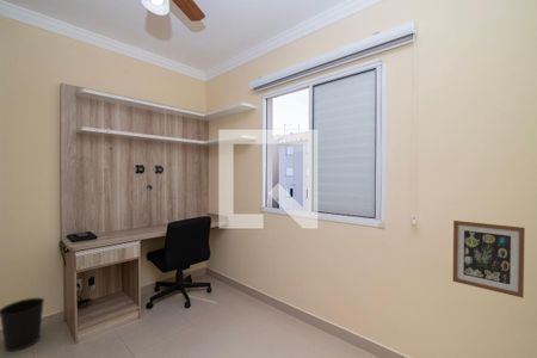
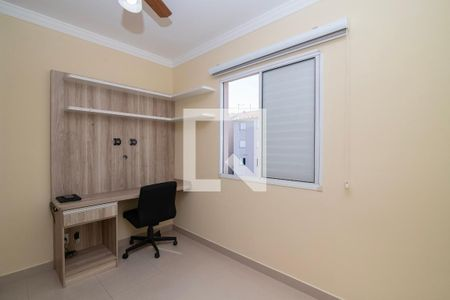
- wall art [451,220,526,298]
- wastebasket [0,297,45,352]
